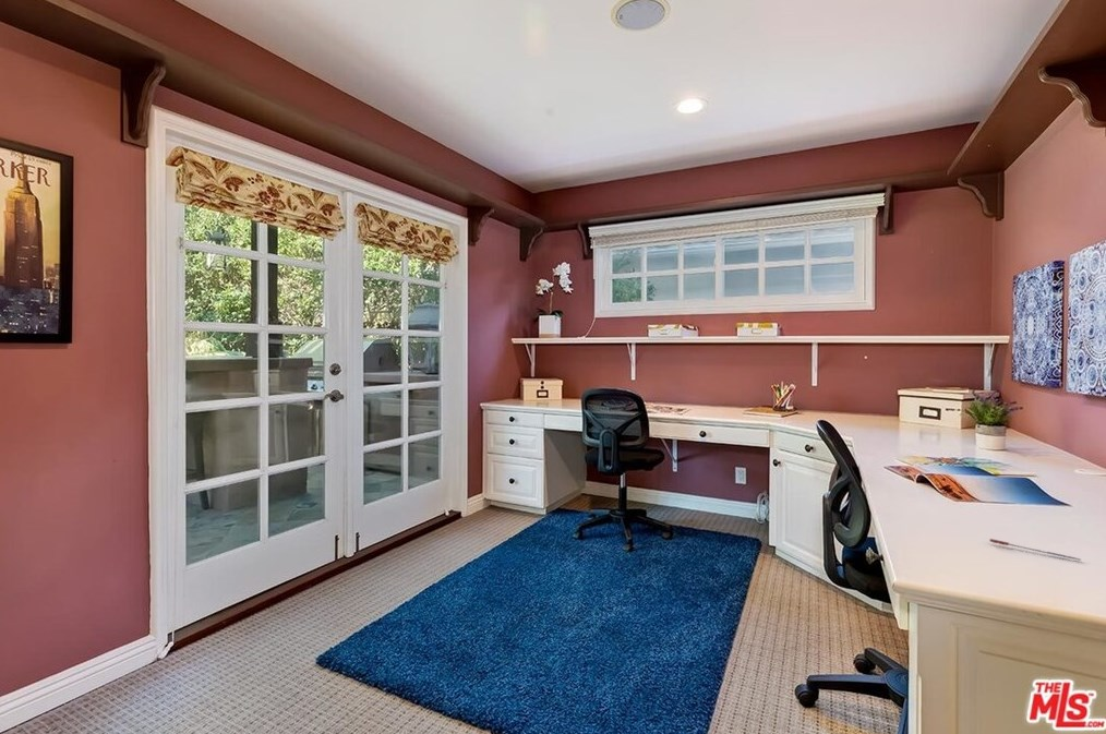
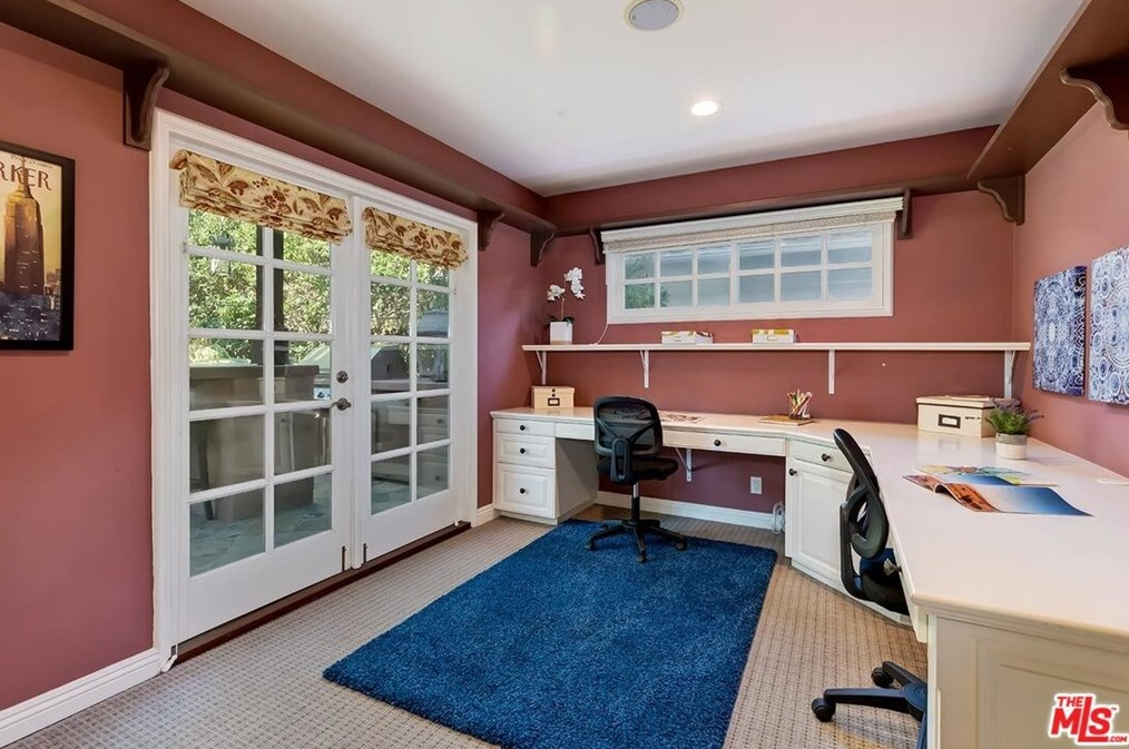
- pen [989,538,1082,562]
